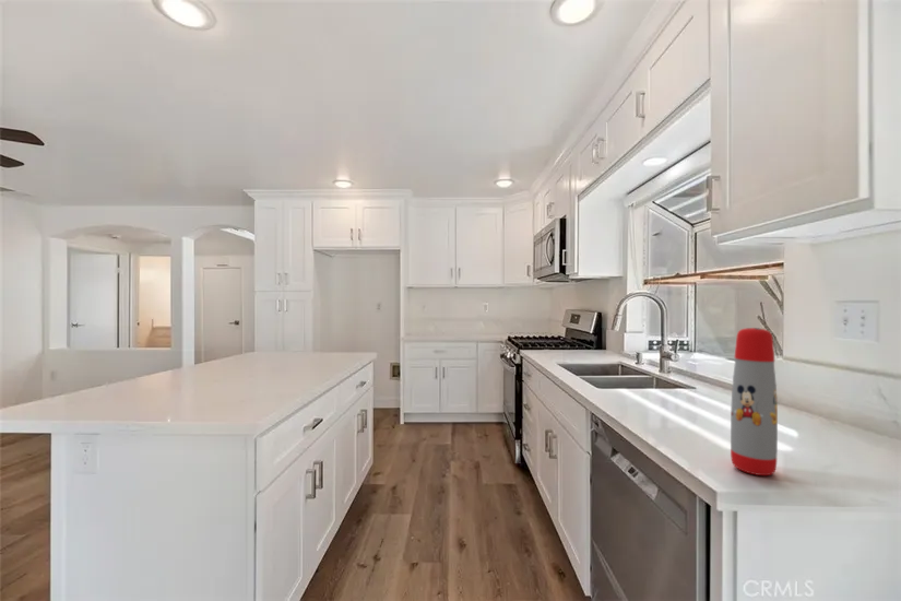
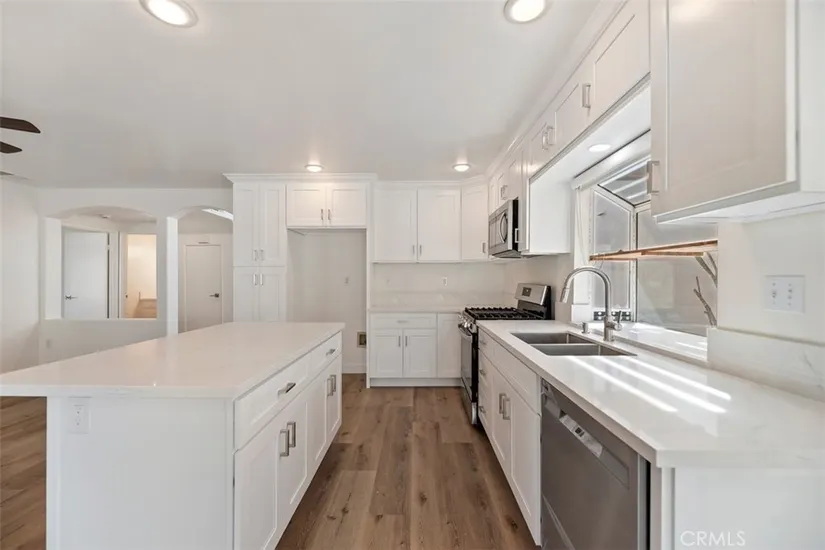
- water bottle [730,327,779,476]
